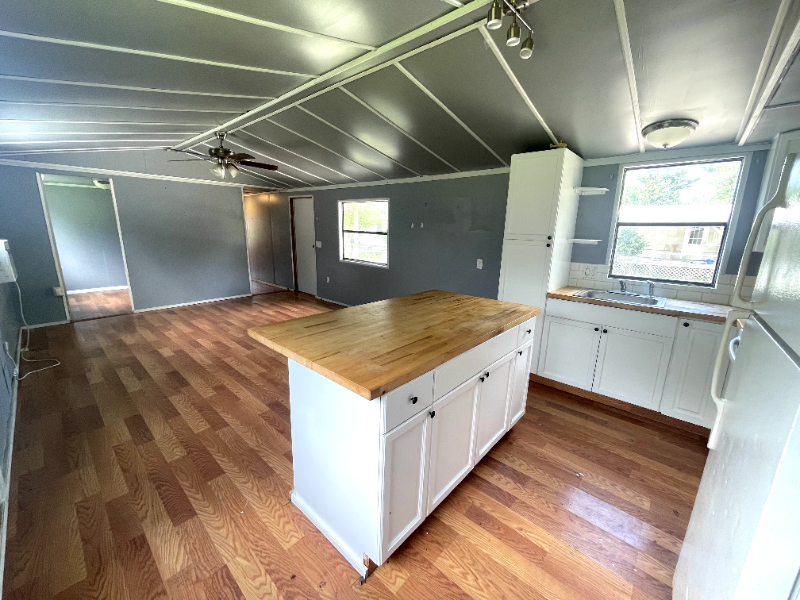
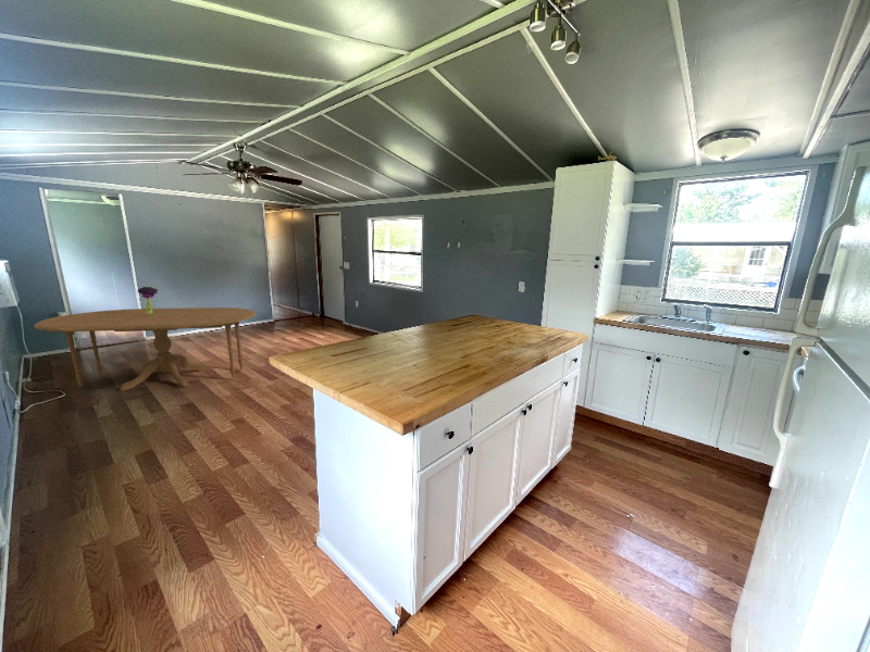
+ dining table [34,306,257,392]
+ bouquet [137,286,159,314]
